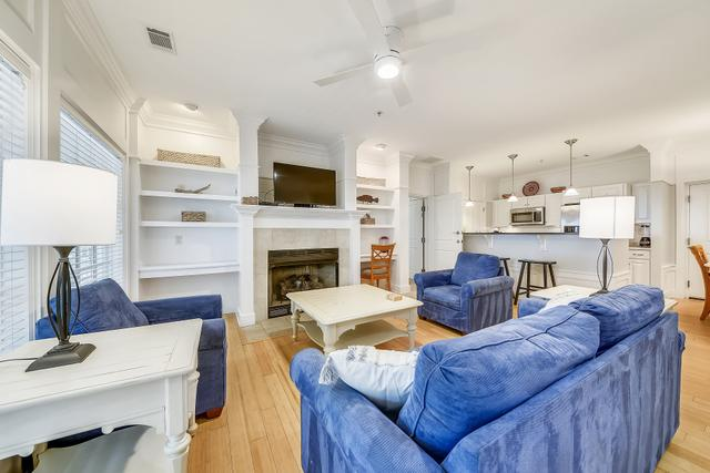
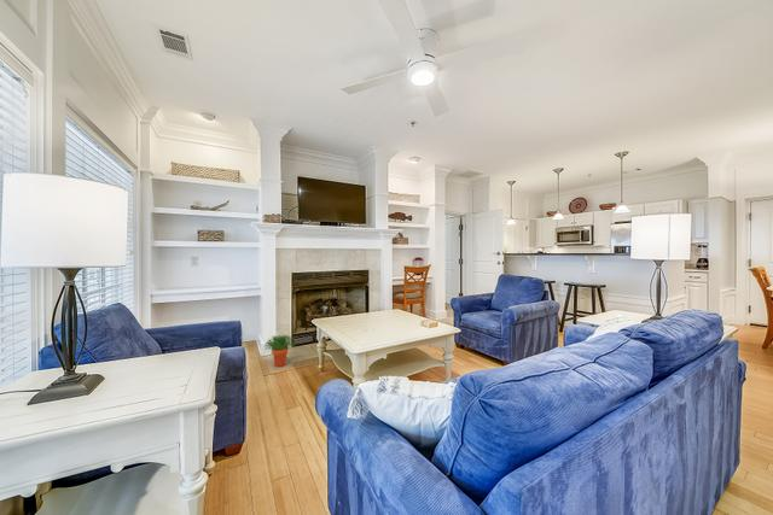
+ potted plant [261,333,298,368]
